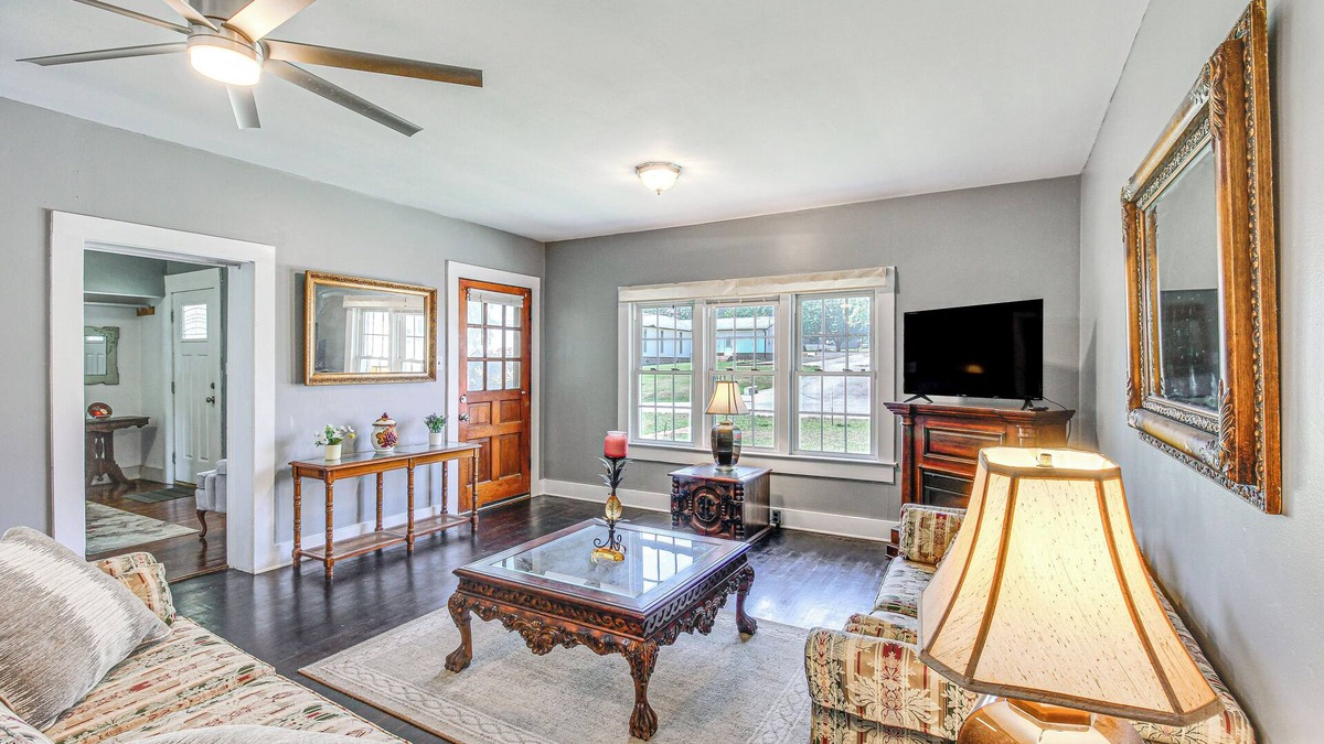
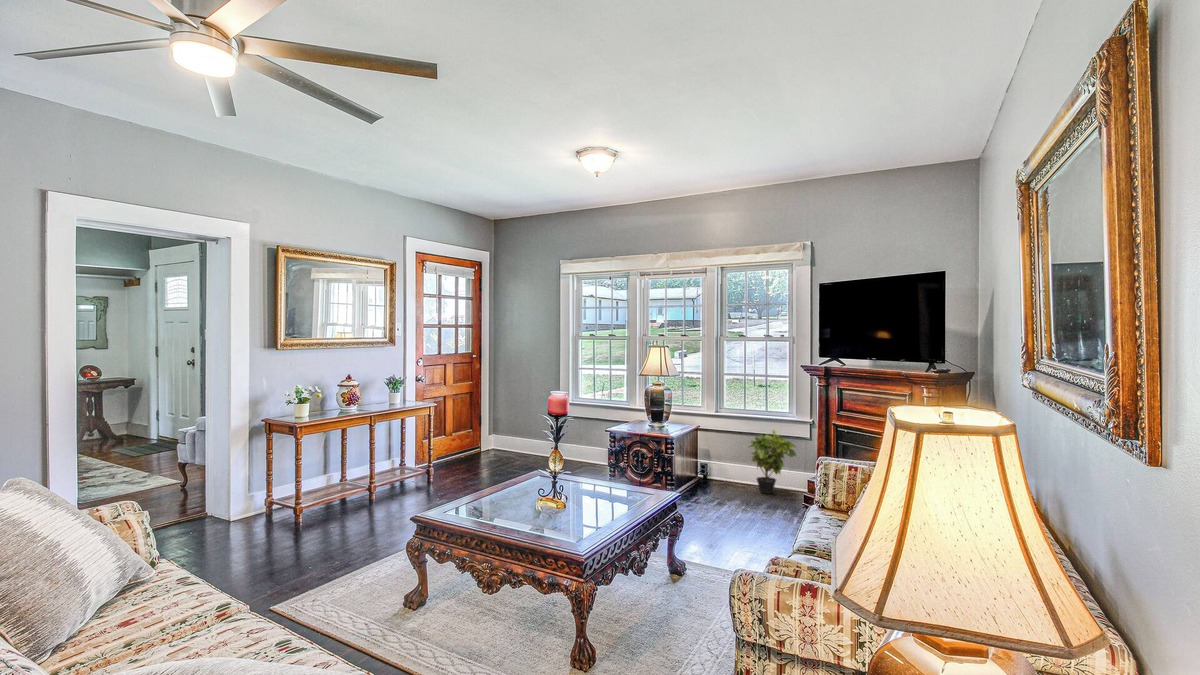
+ potted plant [747,429,798,495]
